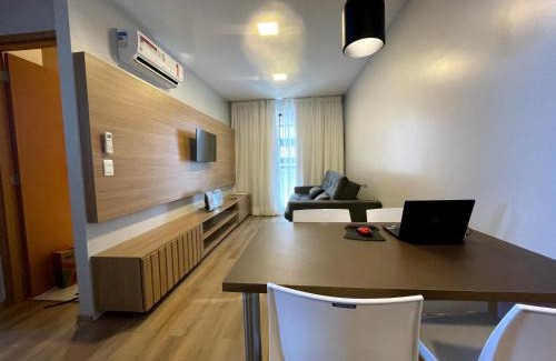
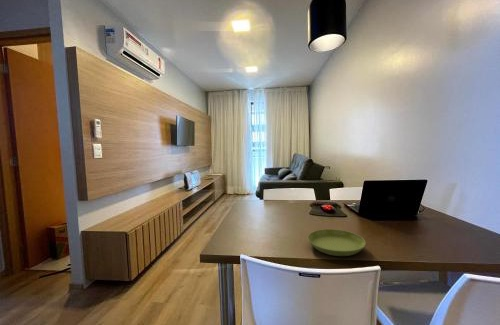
+ saucer [307,228,367,257]
